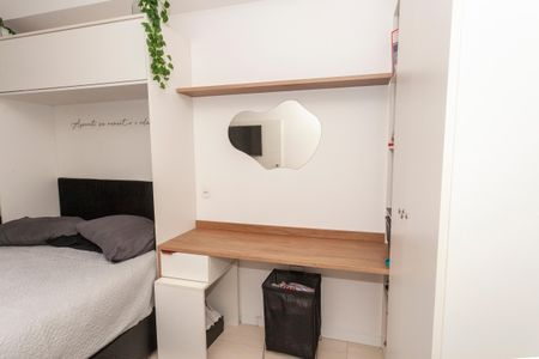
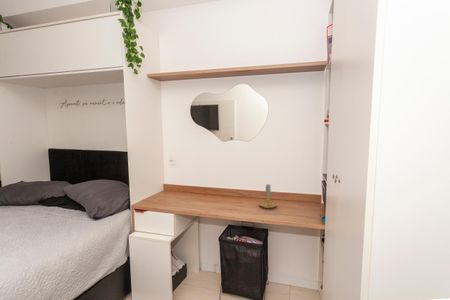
+ candle [258,183,278,209]
